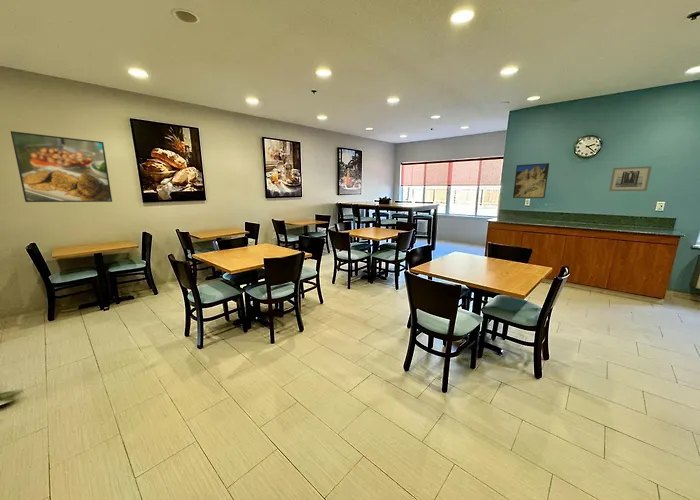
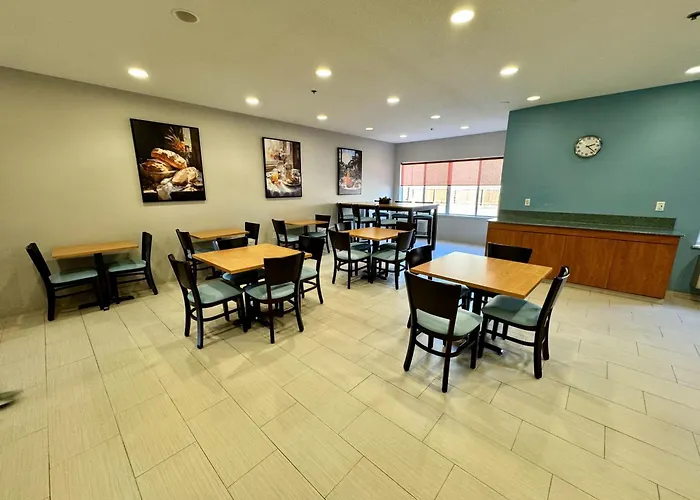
- wall art [608,165,653,192]
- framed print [10,130,113,203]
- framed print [512,162,550,199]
